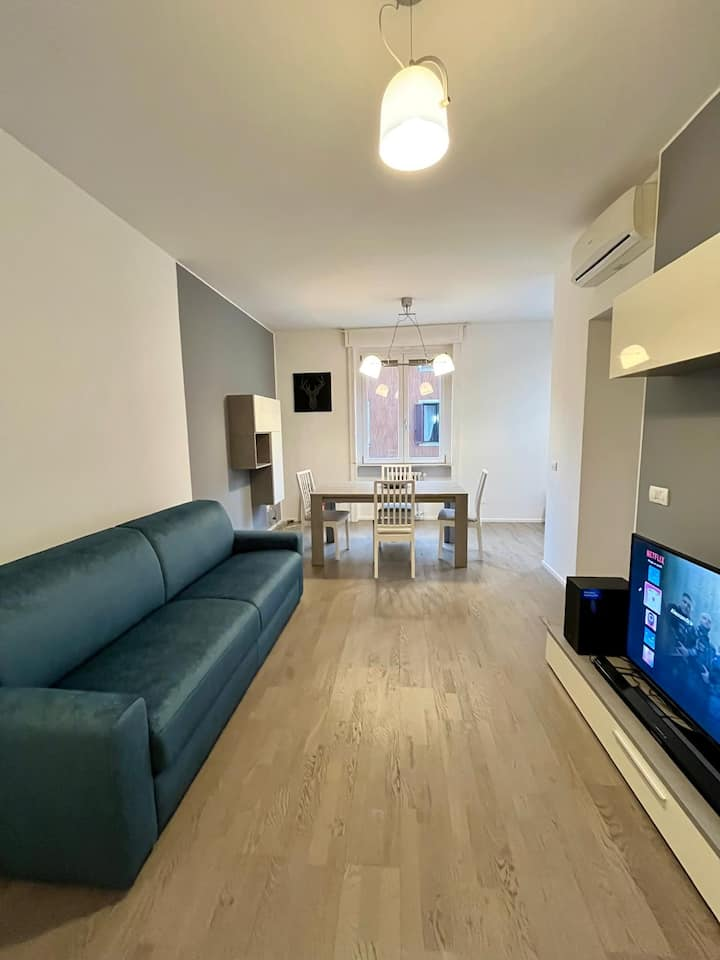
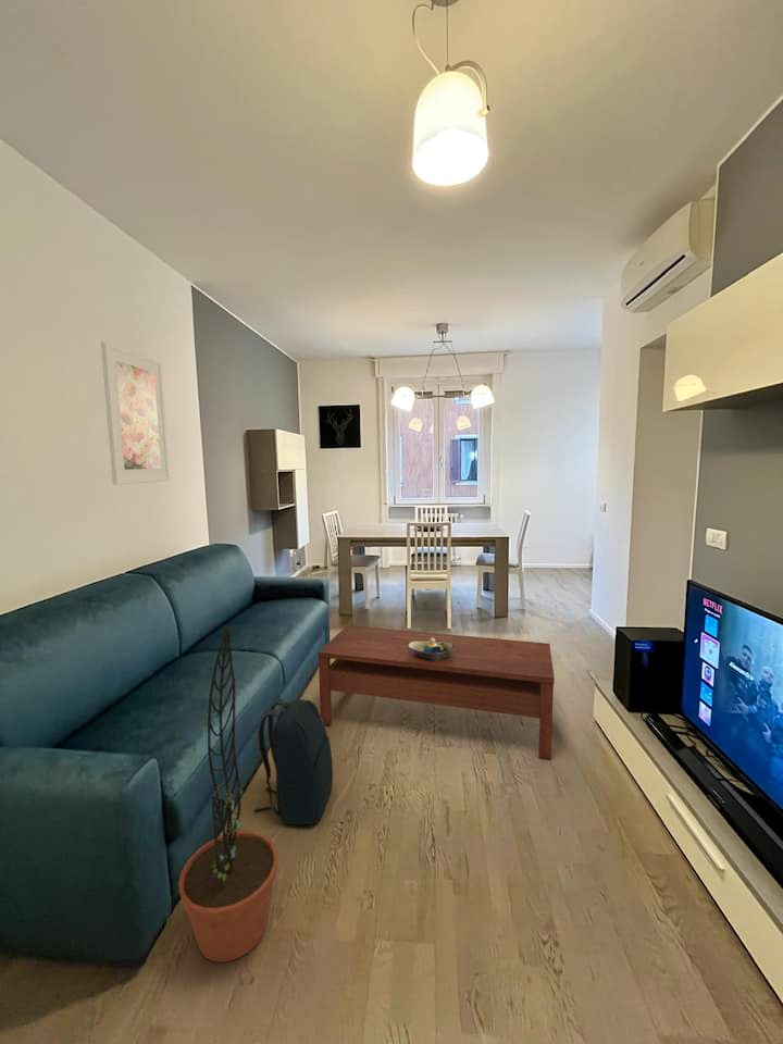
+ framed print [100,340,171,485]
+ decorative plant [177,622,278,964]
+ coffee table [316,624,556,761]
+ backpack [253,697,334,825]
+ decorative bowl [408,637,453,661]
